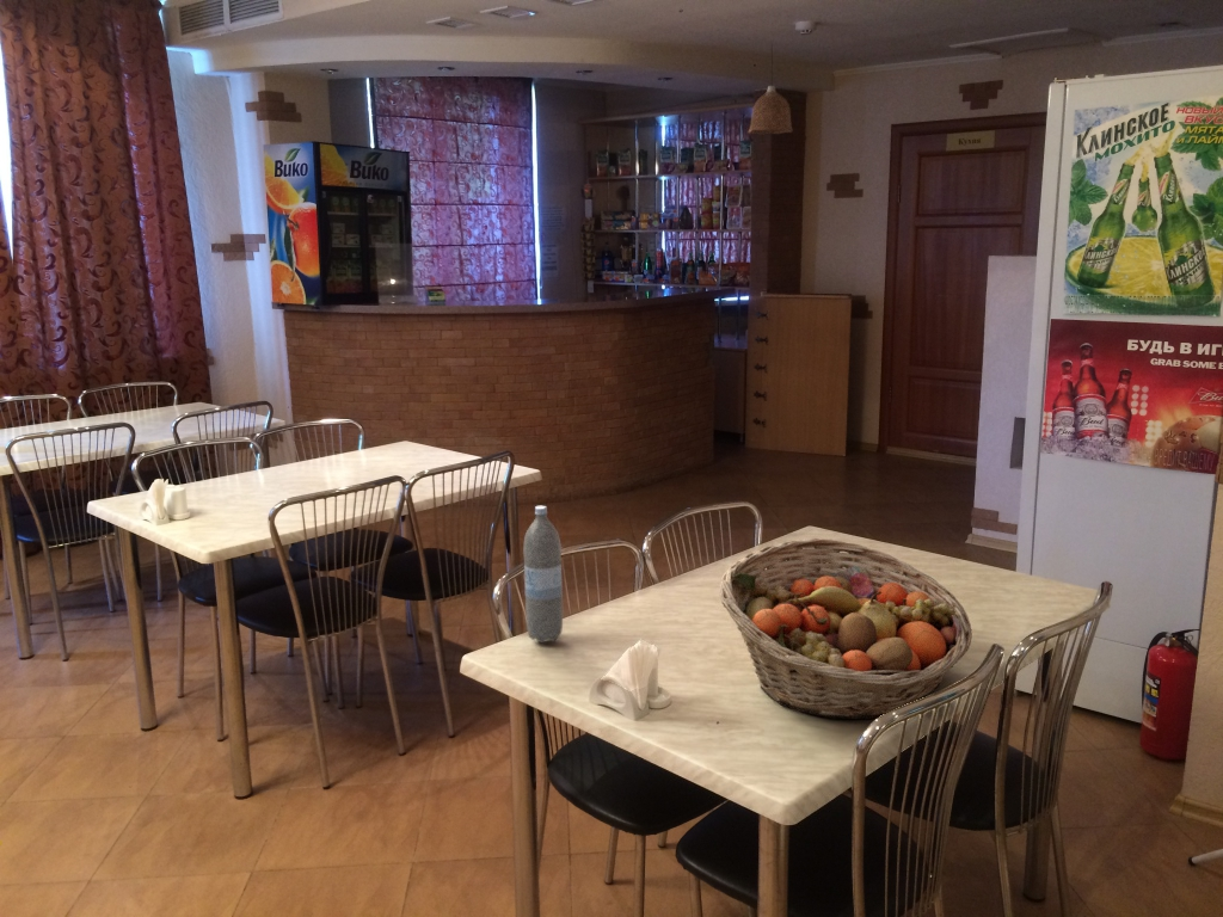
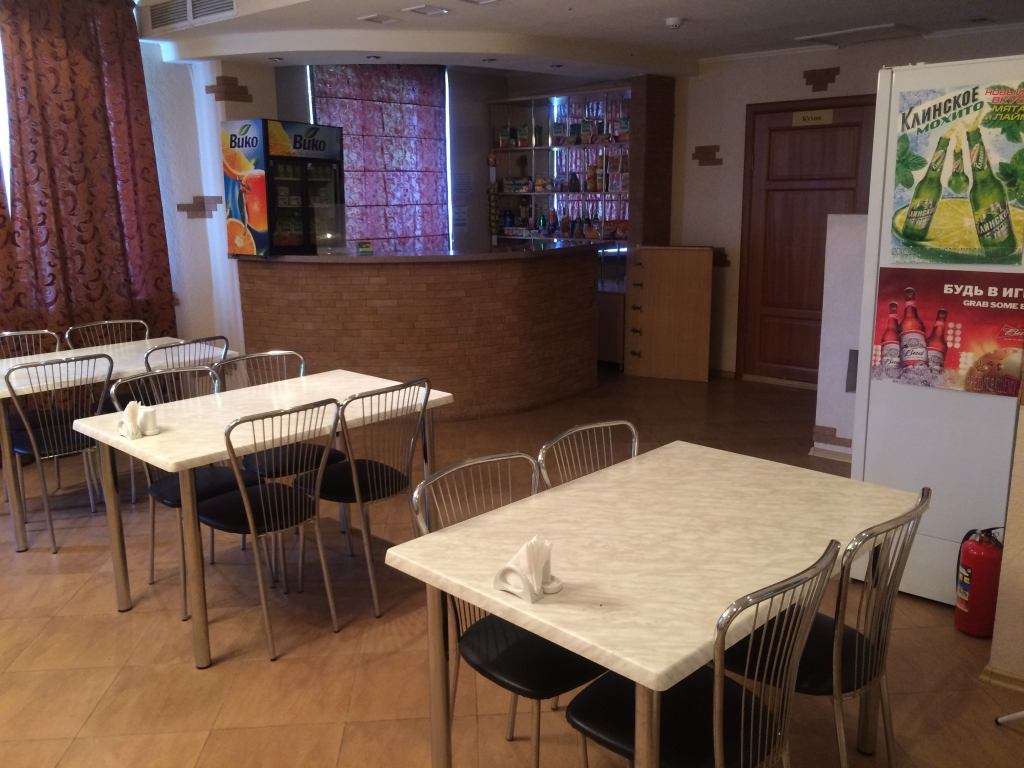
- water bottle [522,505,564,644]
- pendant lamp [746,43,794,136]
- fruit basket [719,537,973,720]
